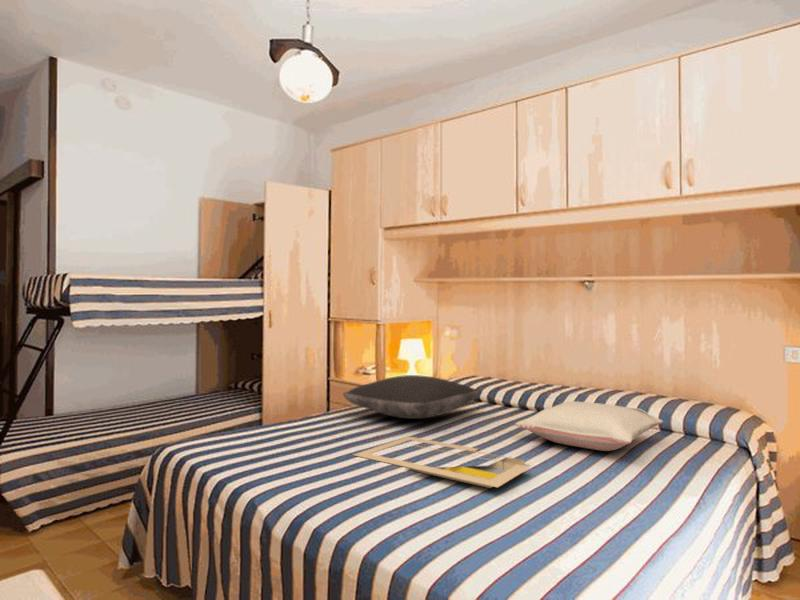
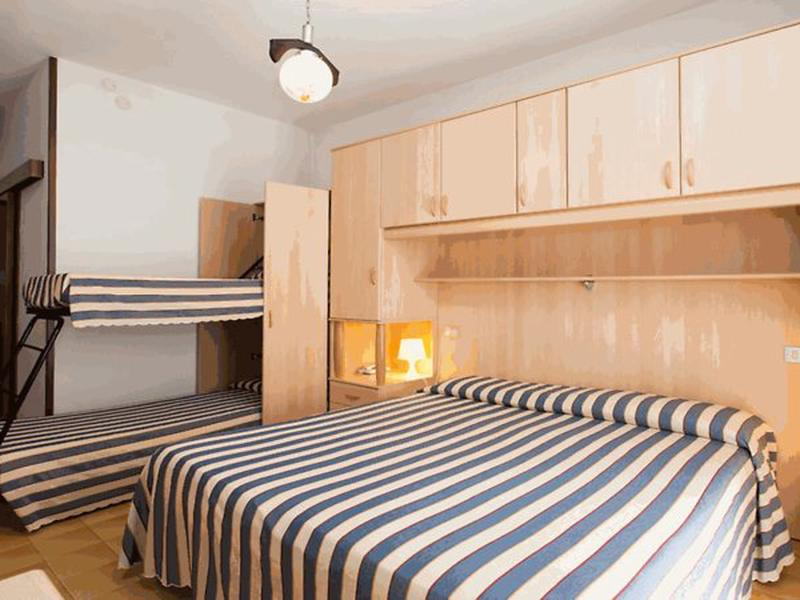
- serving tray [352,435,532,489]
- pillow [342,374,483,420]
- pillow [514,400,664,452]
